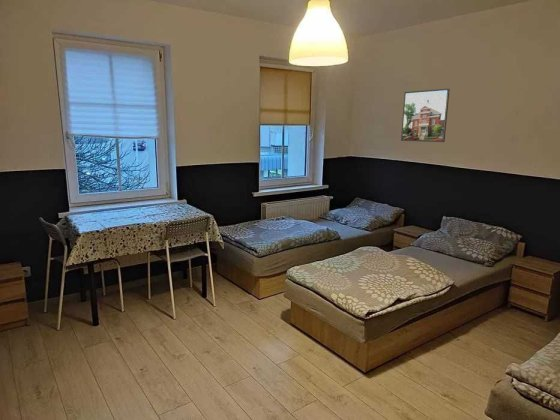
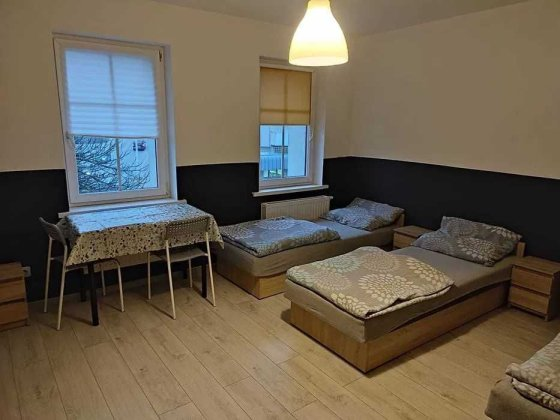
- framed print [400,88,451,143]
